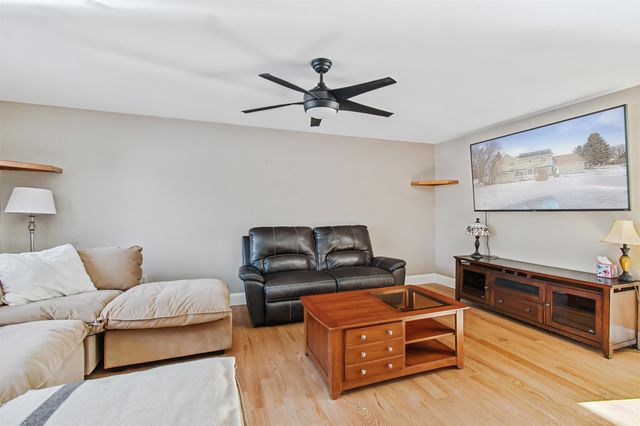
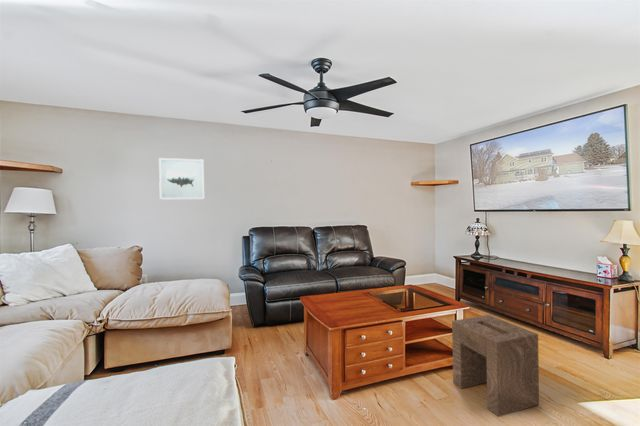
+ stool [451,314,540,418]
+ wall art [158,157,205,200]
